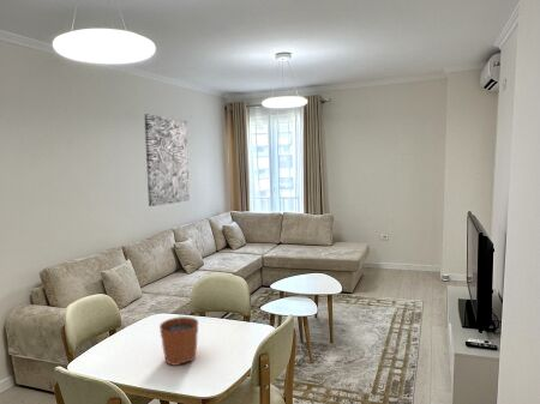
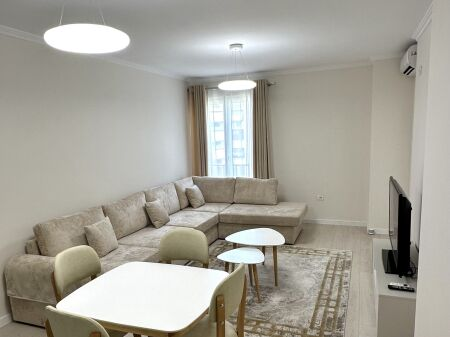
- plant pot [158,303,199,367]
- wall art [143,113,191,207]
